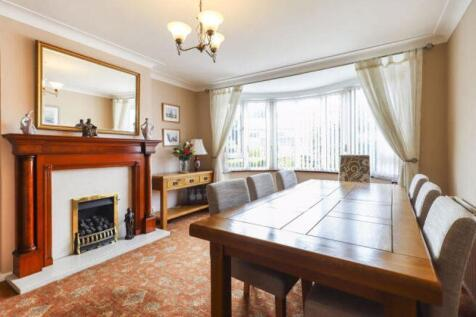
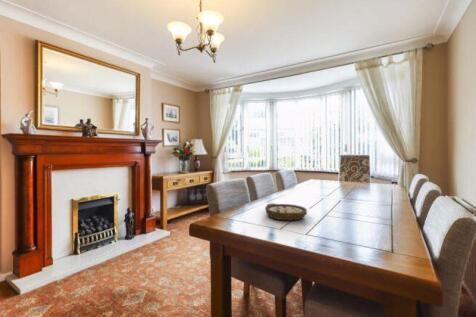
+ bowl [264,202,308,222]
